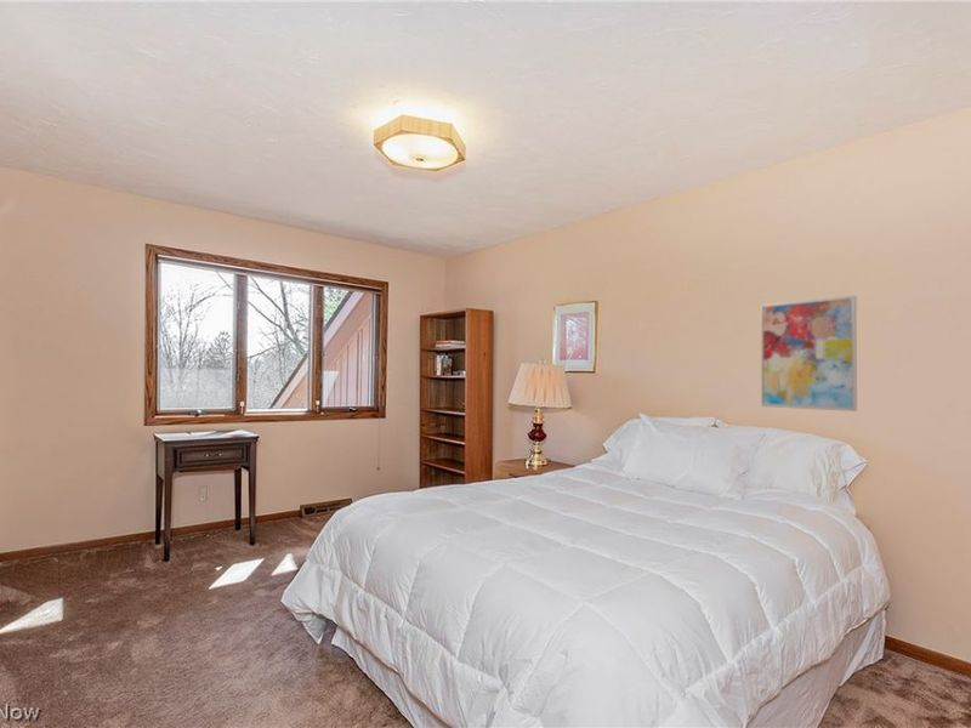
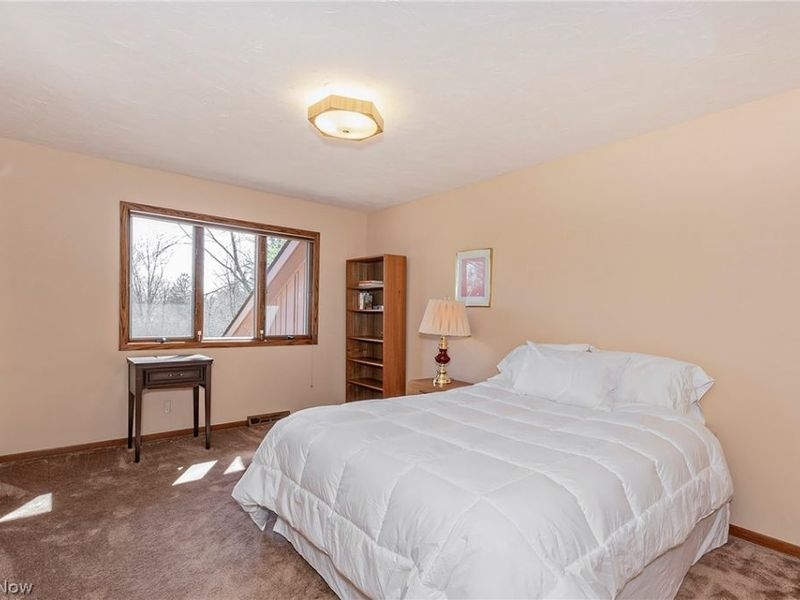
- wall art [760,295,858,413]
